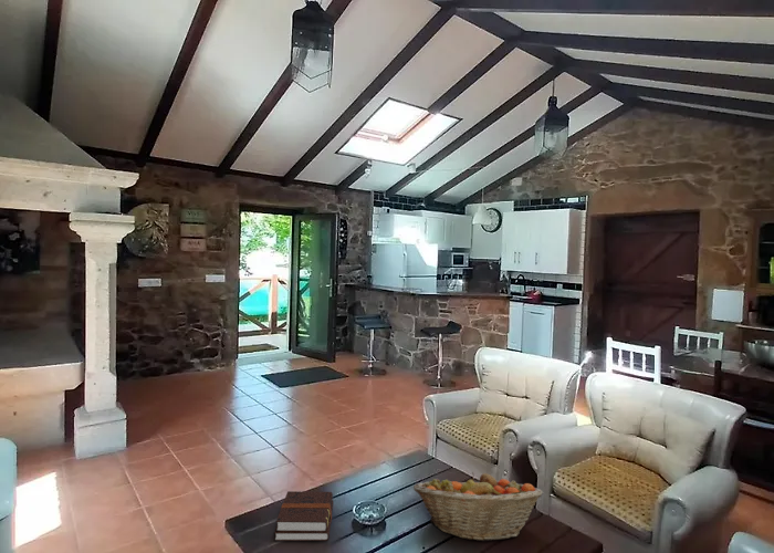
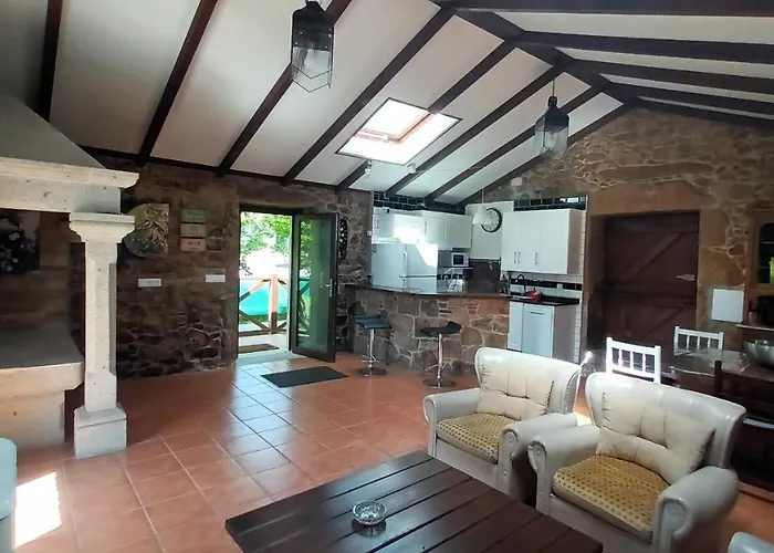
- fruit basket [412,471,544,543]
- hardback book [273,490,335,542]
